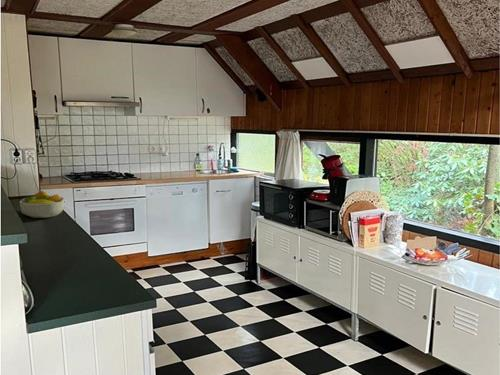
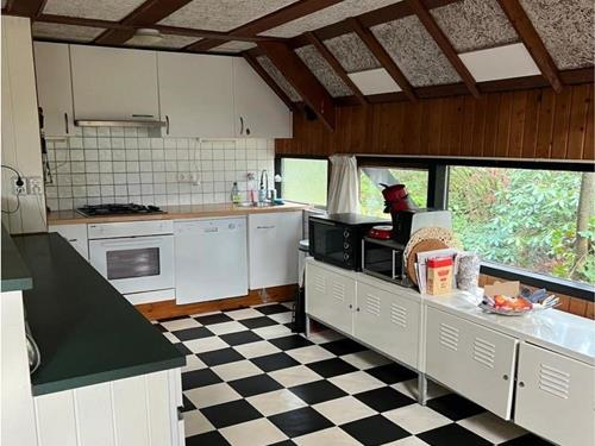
- fruit bowl [19,190,66,219]
